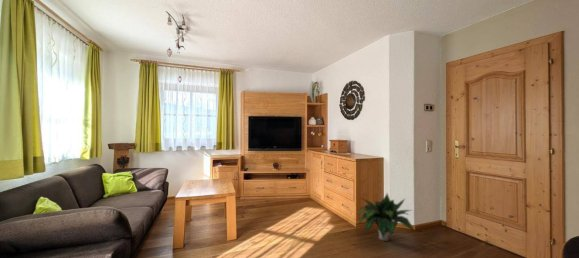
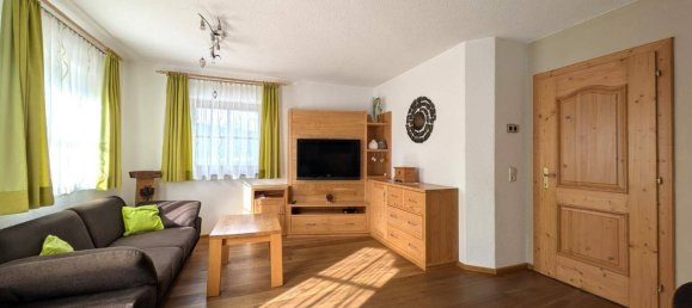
- potted plant [356,192,416,242]
